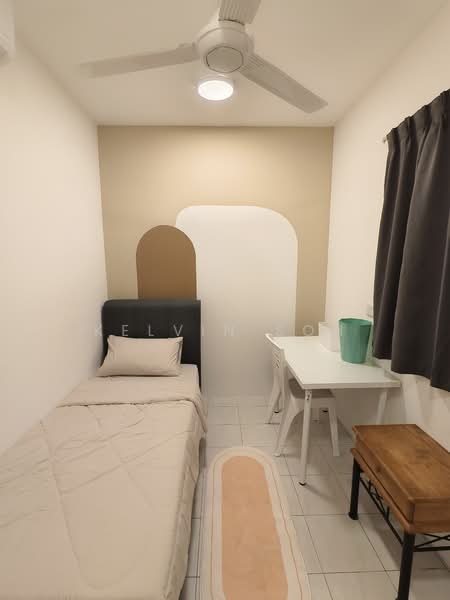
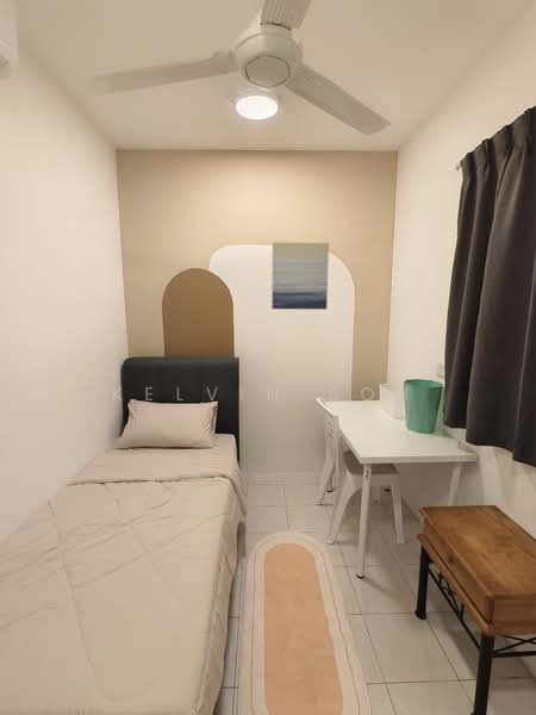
+ wall art [270,242,330,311]
